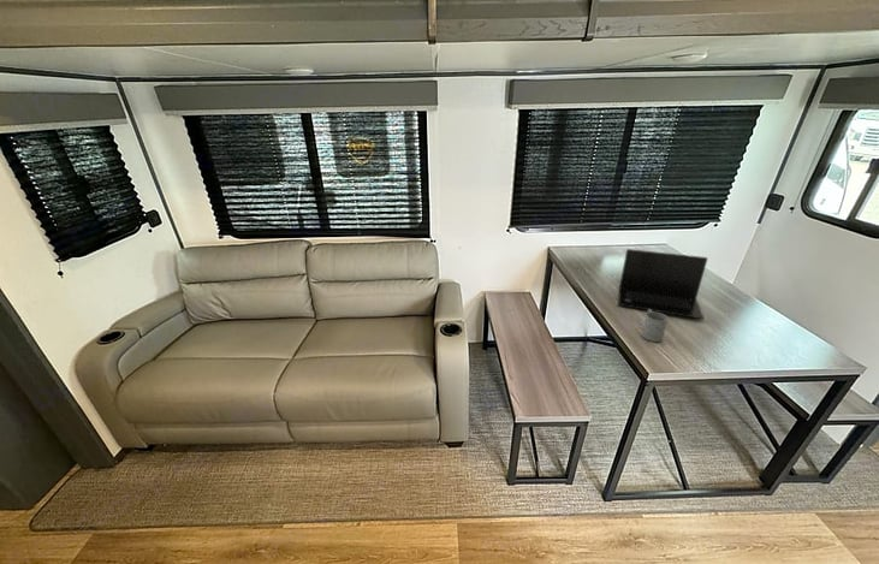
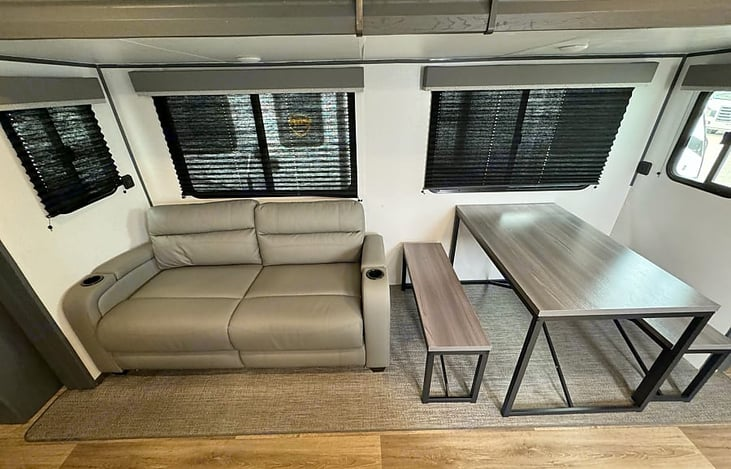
- laptop [617,248,708,320]
- mug [641,309,670,343]
